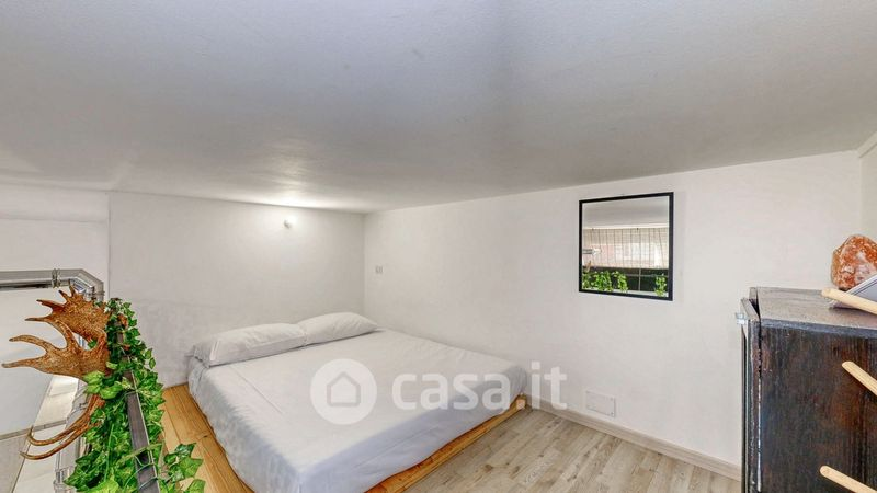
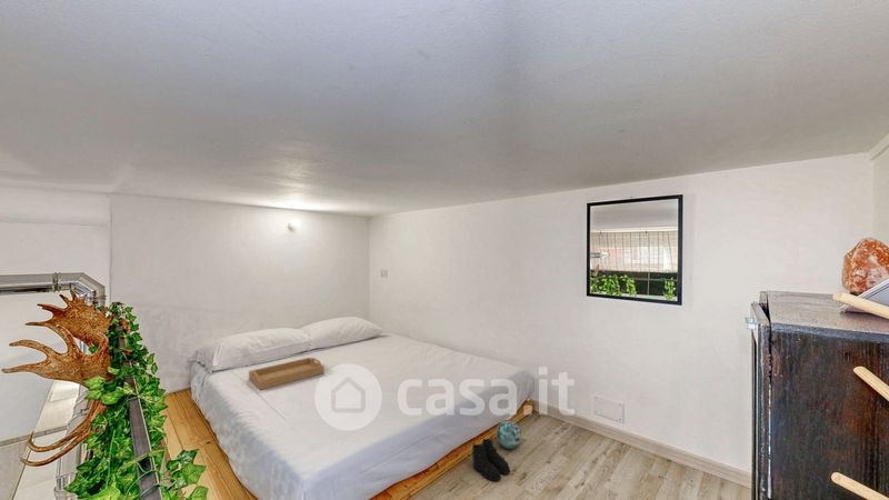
+ boots [471,438,511,482]
+ decorative ball [496,419,522,450]
+ serving tray [248,357,324,391]
